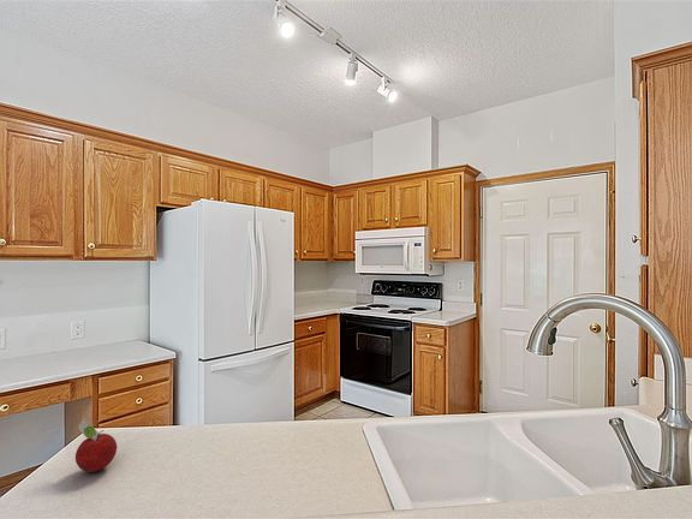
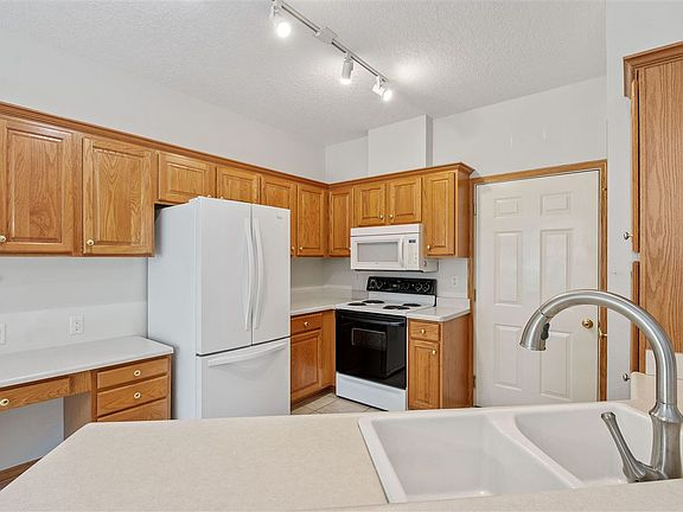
- fruit [74,416,118,473]
